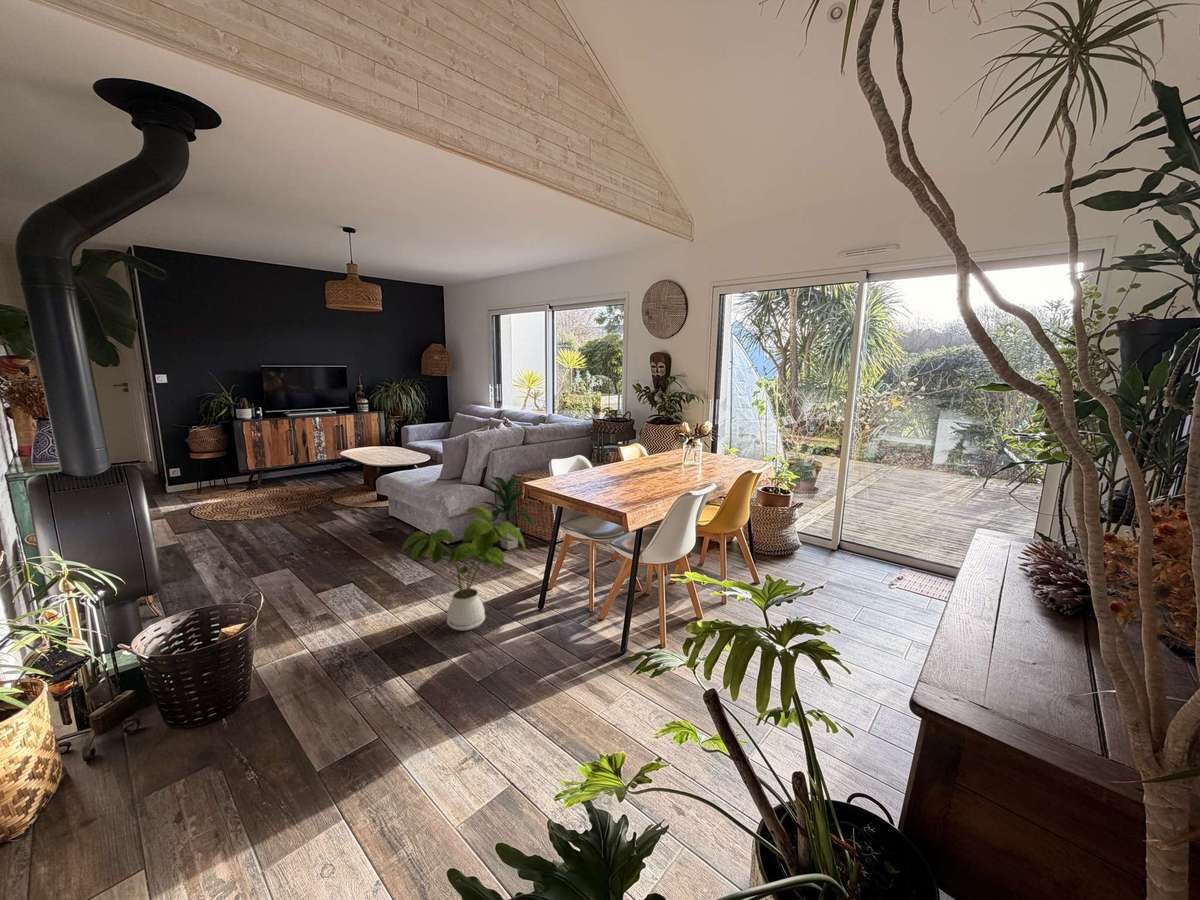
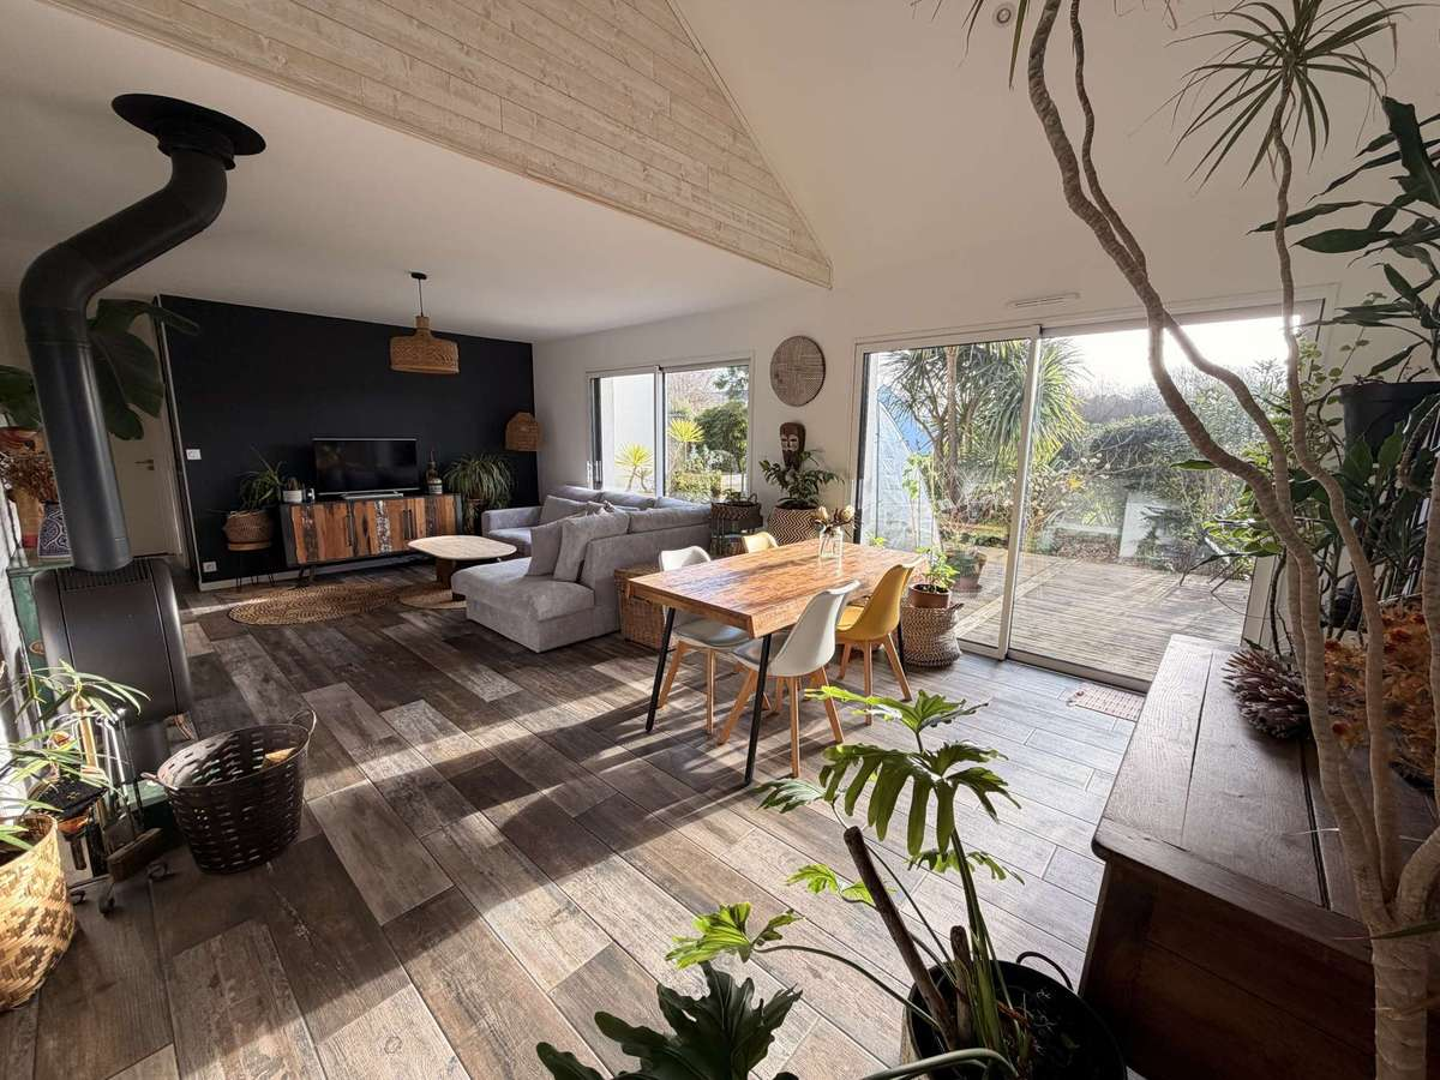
- indoor plant [482,473,534,551]
- house plant [399,505,528,632]
